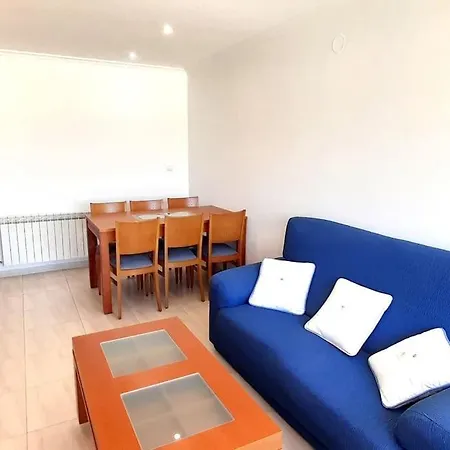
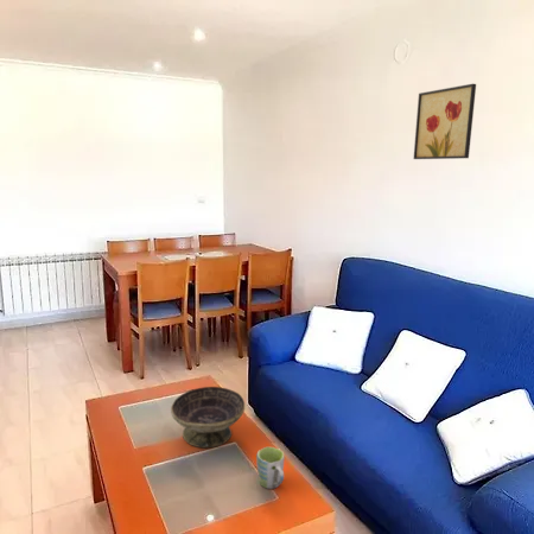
+ decorative bowl [170,386,246,449]
+ wall art [413,83,477,160]
+ mug [255,446,286,490]
